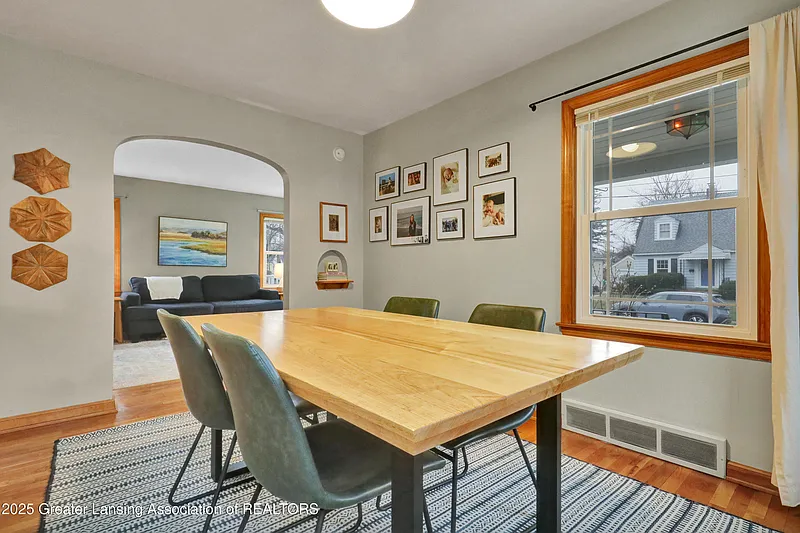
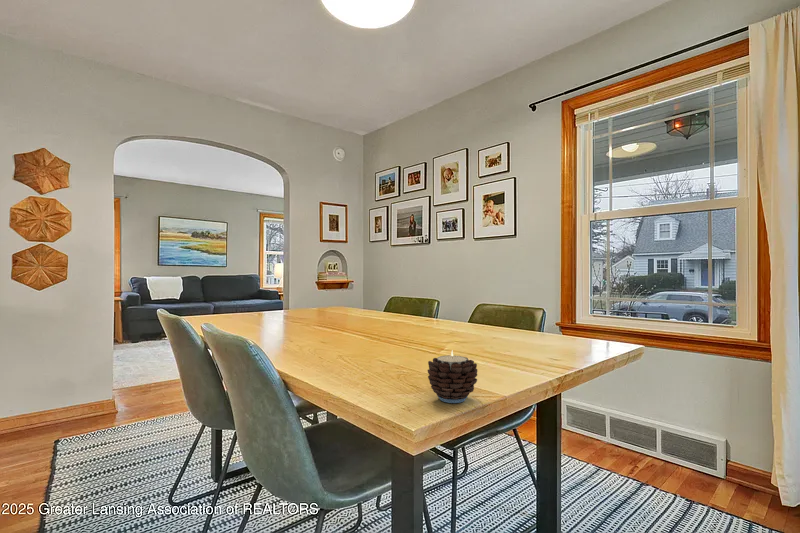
+ candle [427,349,478,404]
